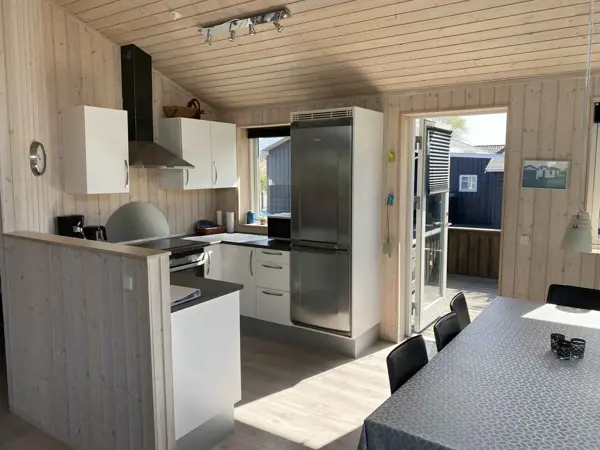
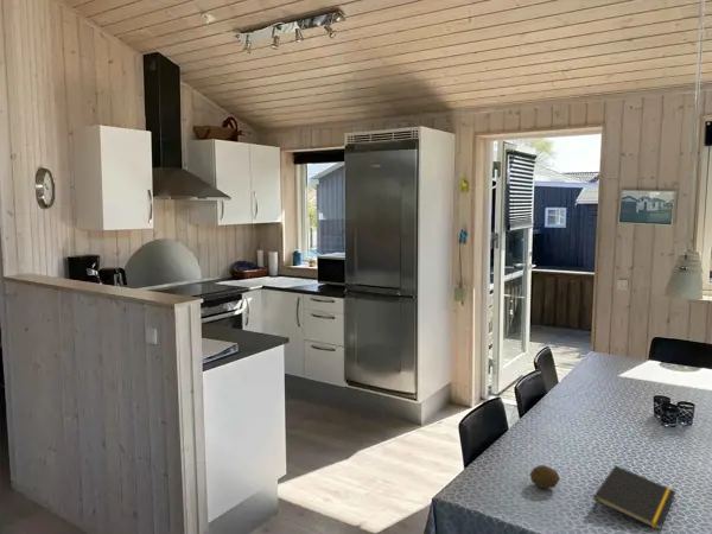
+ fruit [528,464,561,489]
+ notepad [592,464,676,532]
